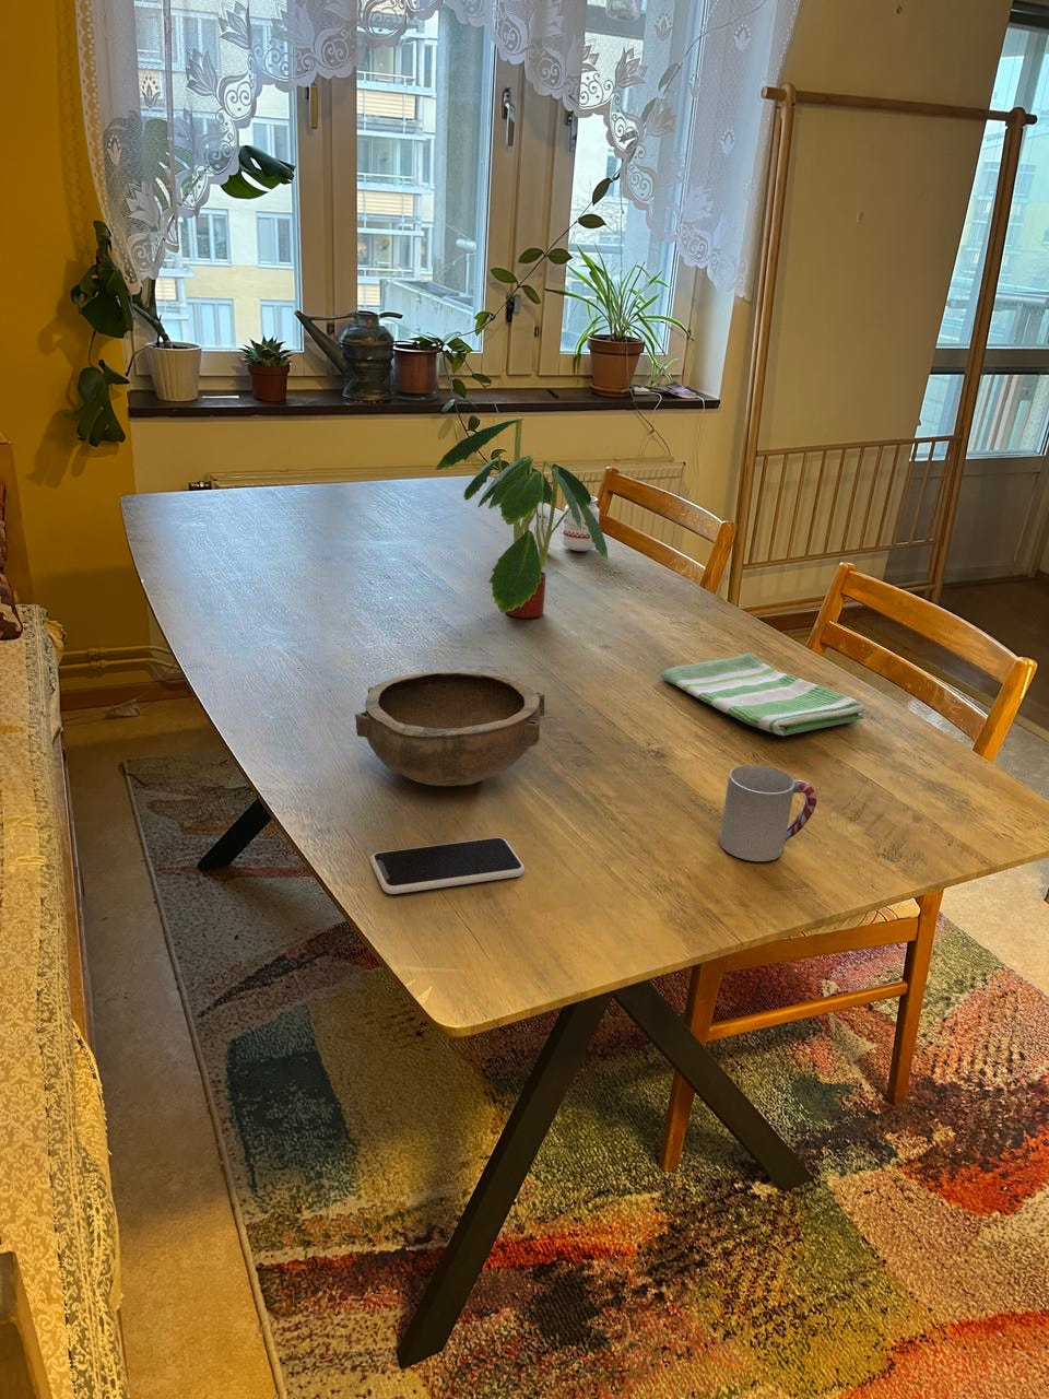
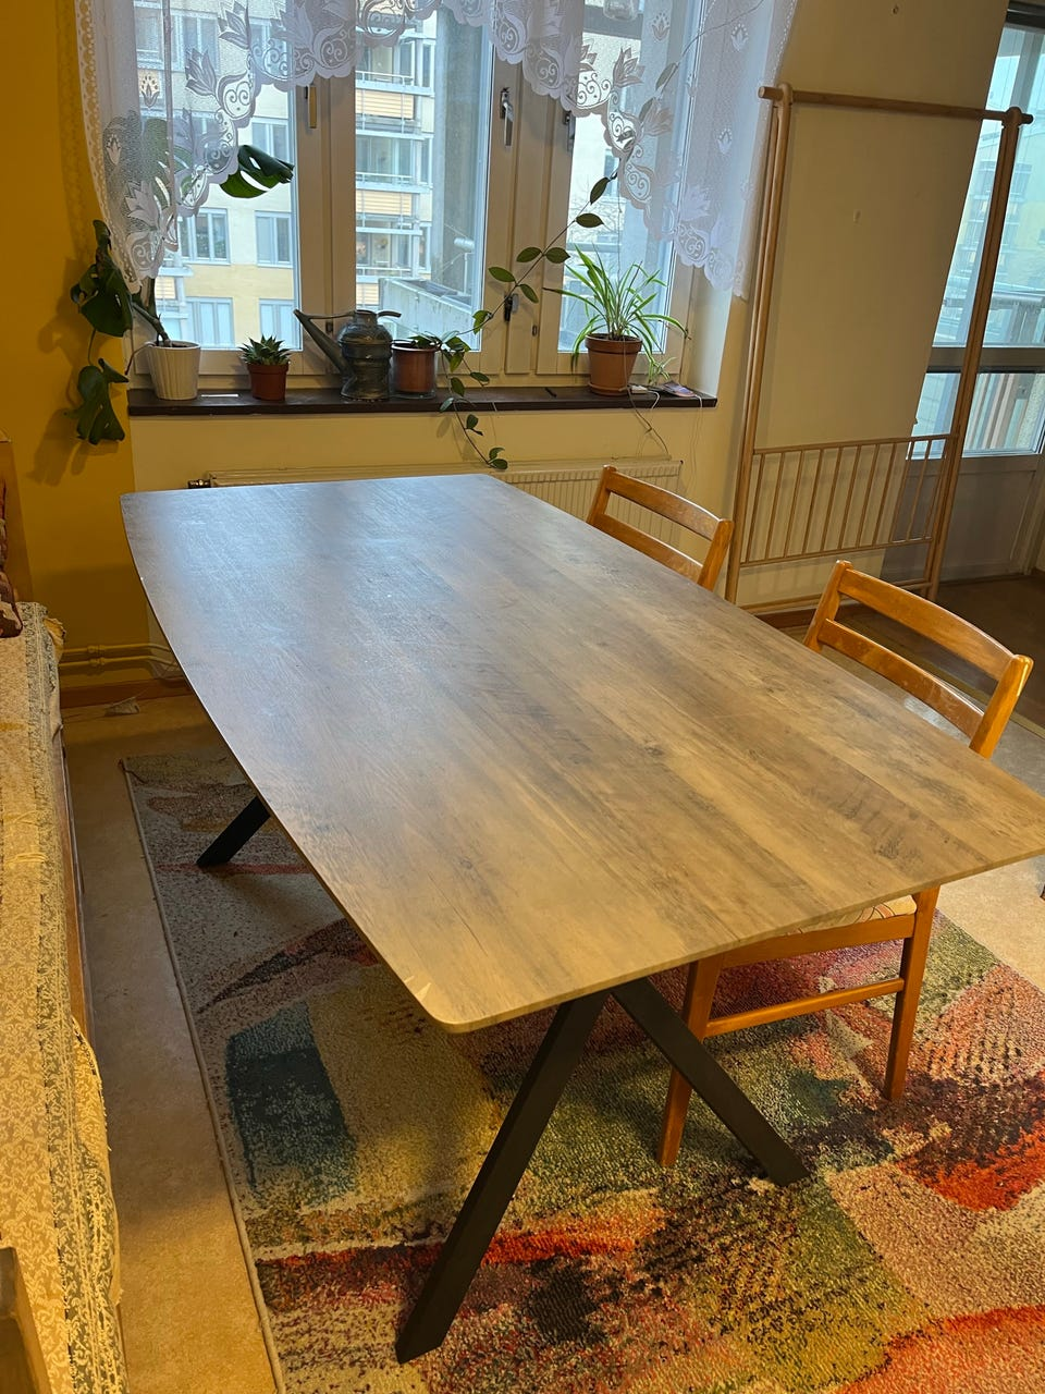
- candle [533,495,601,552]
- dish towel [660,651,865,737]
- bowl [354,669,545,787]
- smartphone [369,836,526,896]
- plant [435,416,608,619]
- cup [720,764,818,863]
